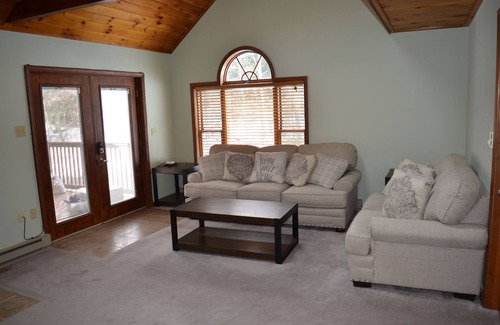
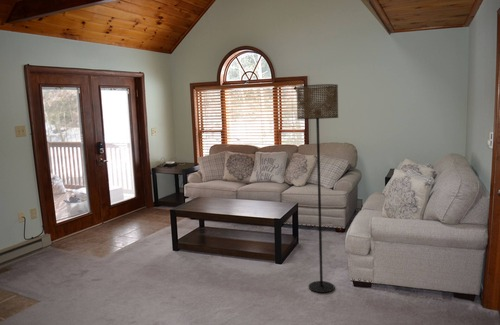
+ floor lamp [295,83,339,294]
